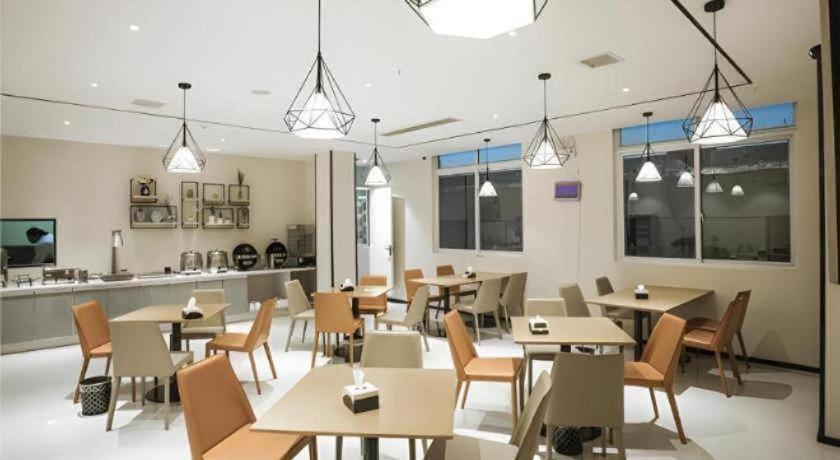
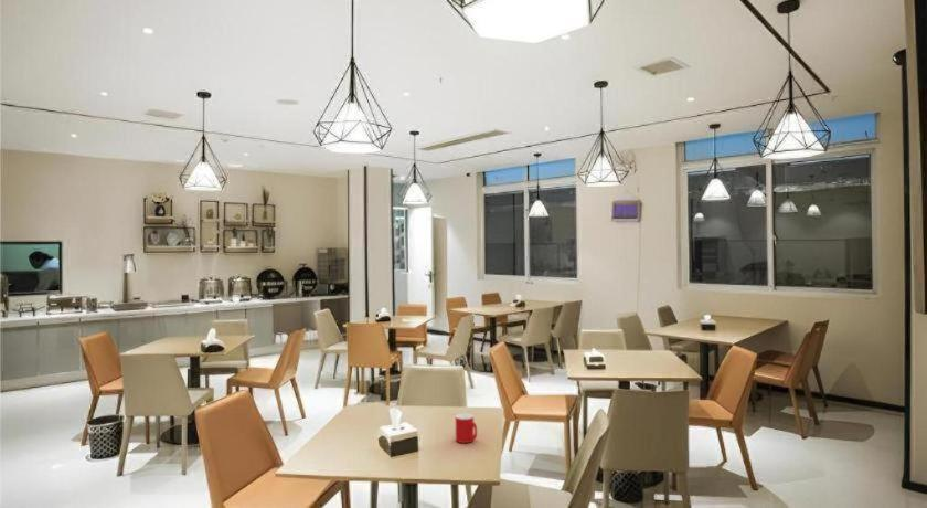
+ cup [455,413,478,444]
